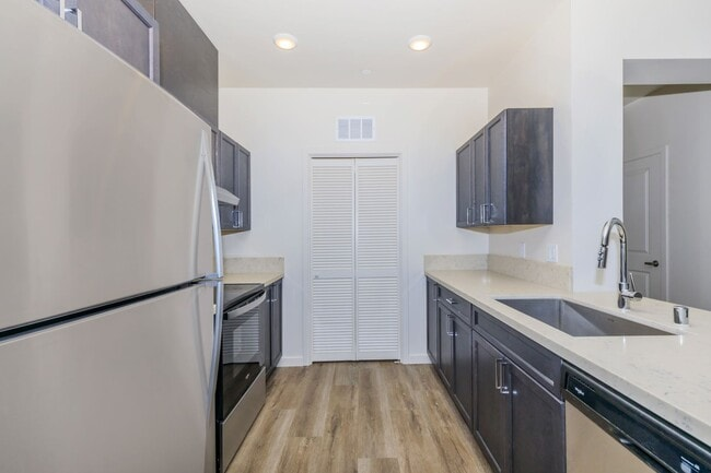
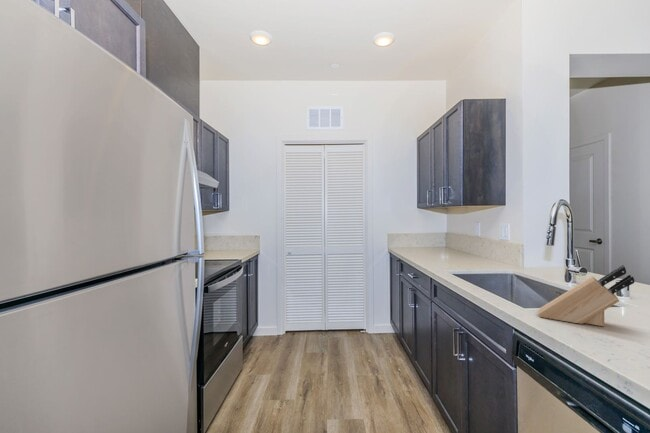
+ knife block [537,264,635,327]
